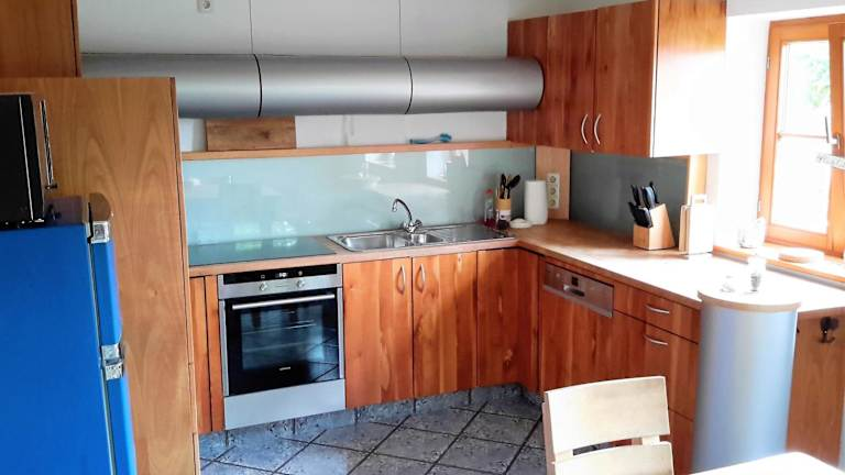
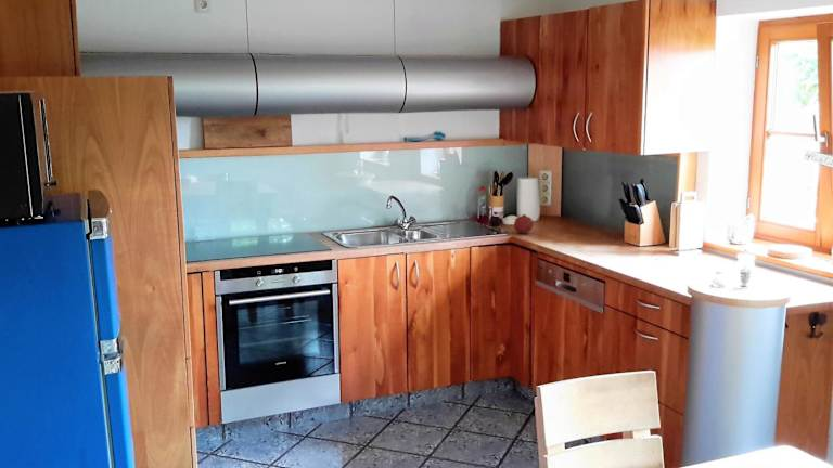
+ fruit [513,213,534,235]
